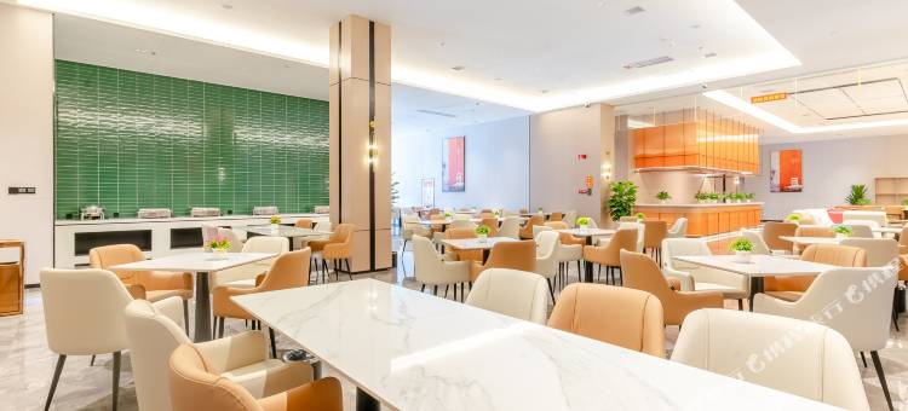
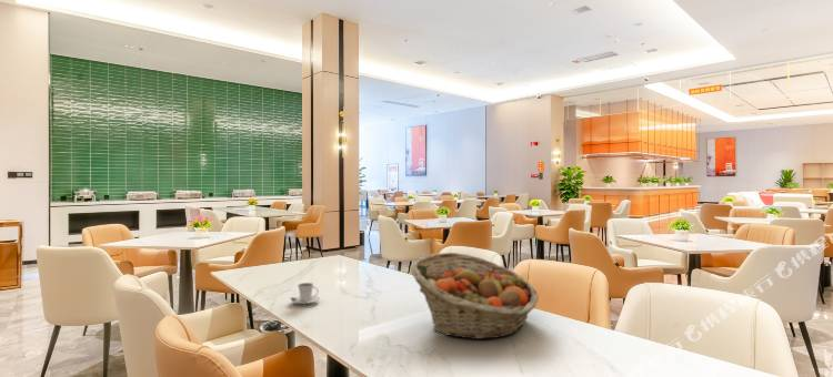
+ fruit basket [410,252,540,340]
+ cappuccino [289,282,321,305]
